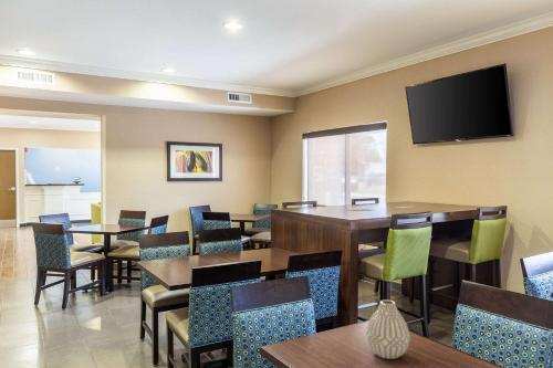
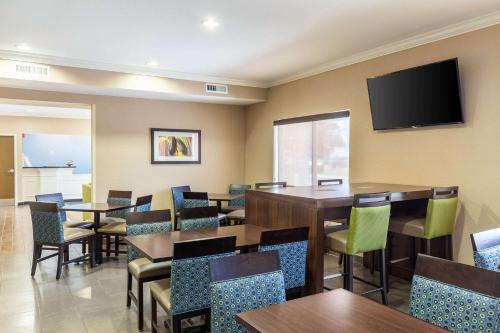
- vase [365,298,410,360]
